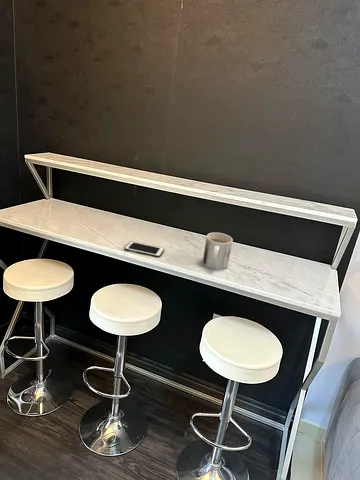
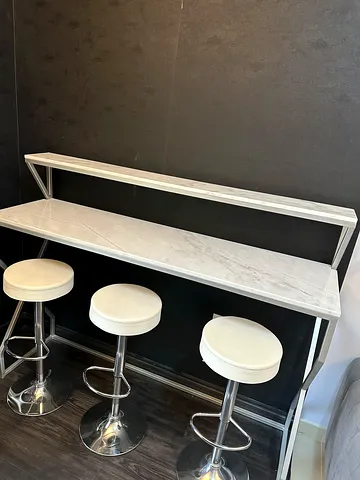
- cell phone [123,240,165,258]
- mug [202,232,234,271]
